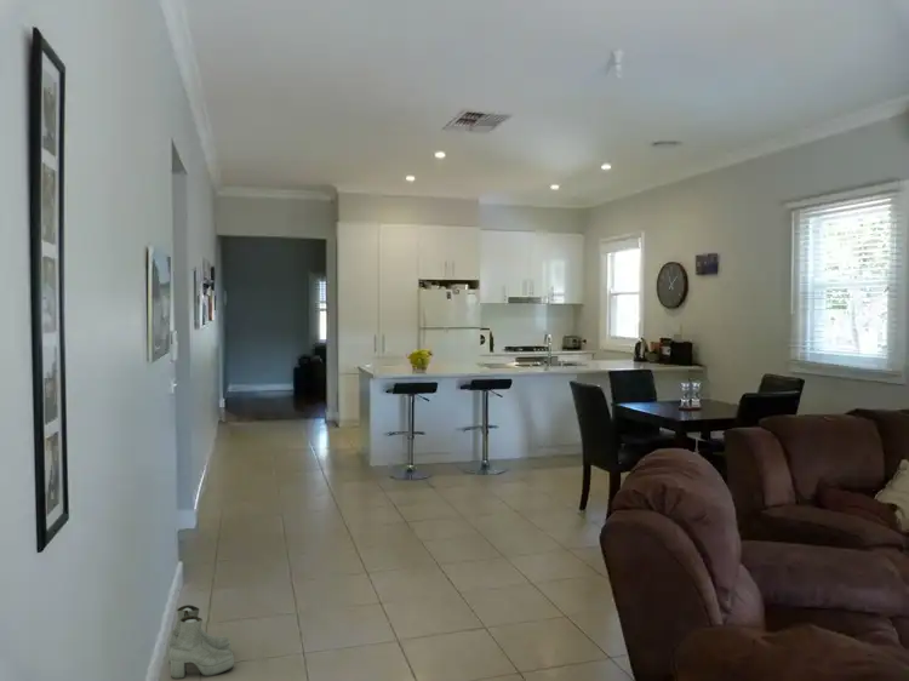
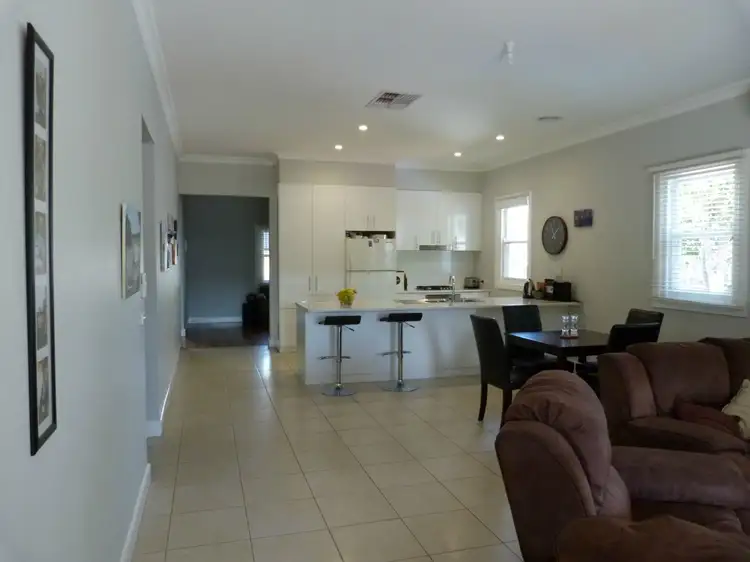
- boots [167,603,235,680]
